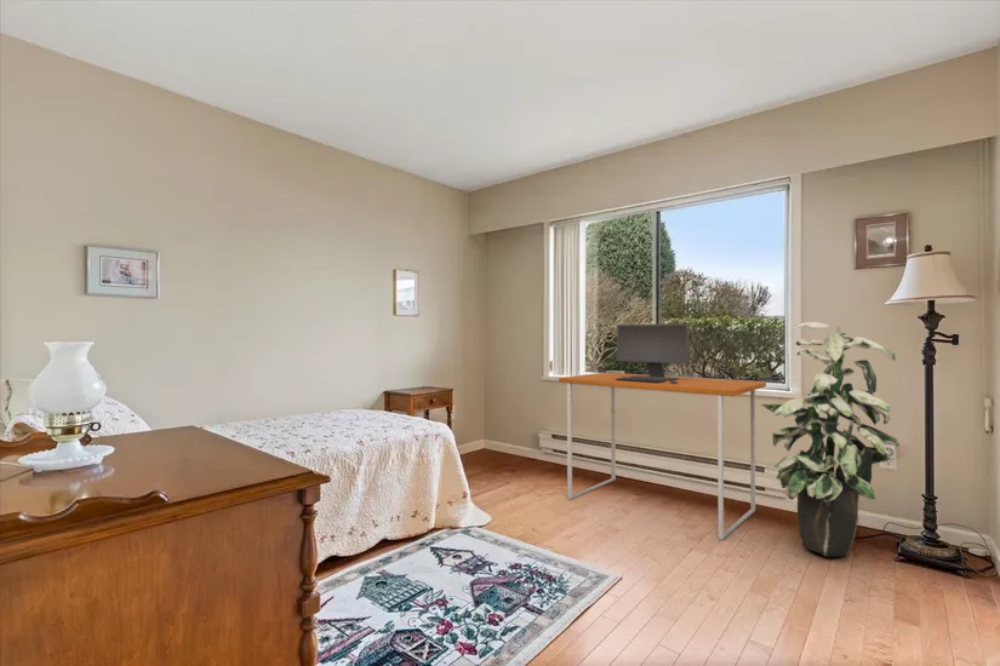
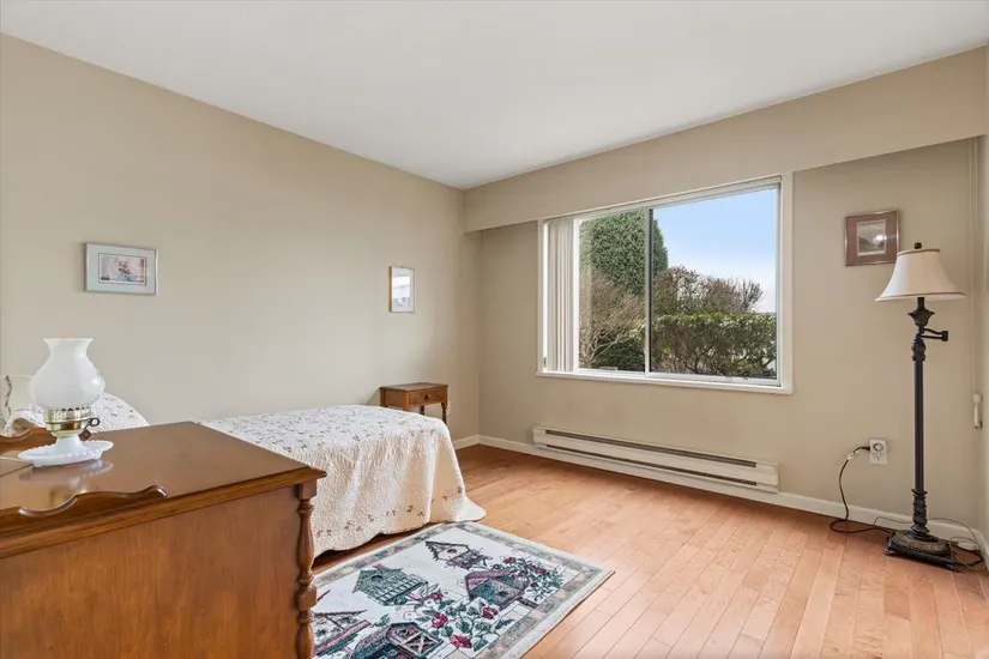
- indoor plant [760,321,901,557]
- desk [558,322,767,541]
